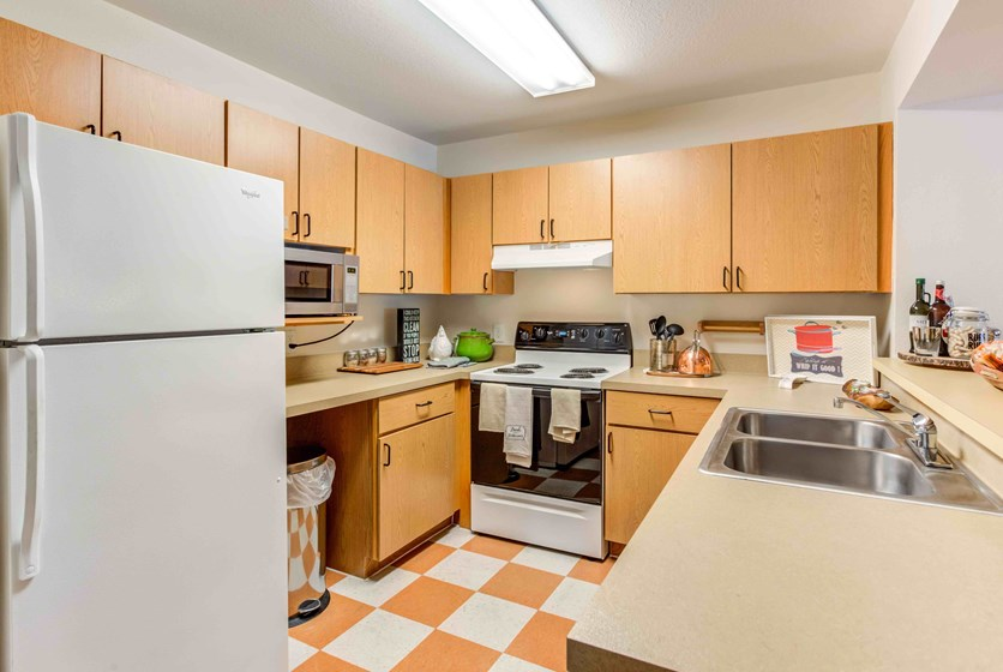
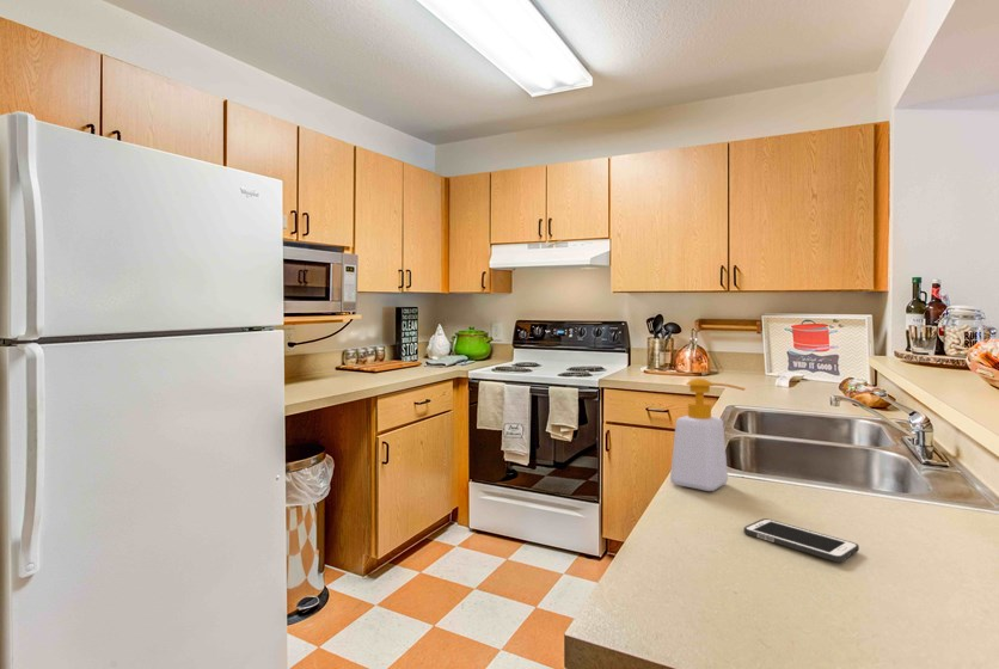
+ cell phone [743,517,860,563]
+ soap bottle [669,378,747,492]
